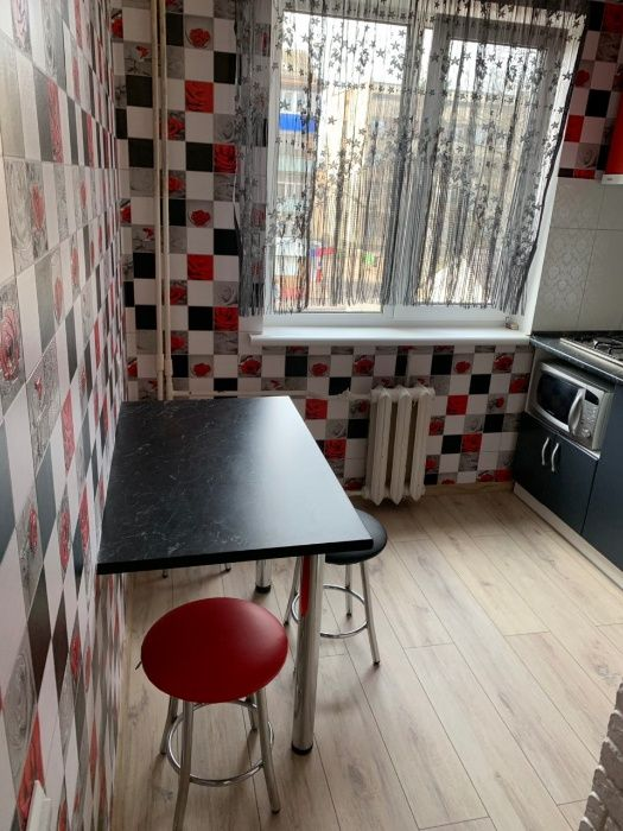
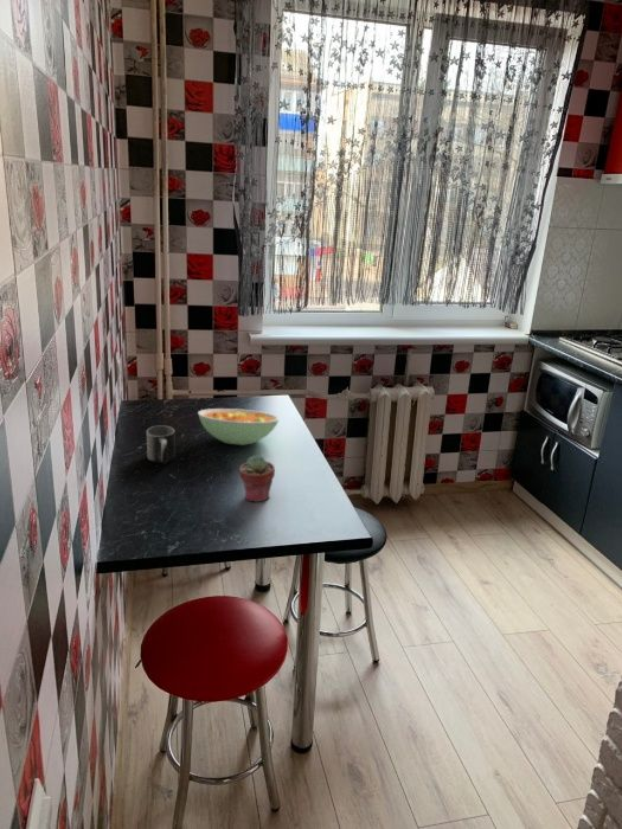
+ potted succulent [238,454,276,503]
+ mug [146,424,177,465]
+ casserole [197,407,281,446]
